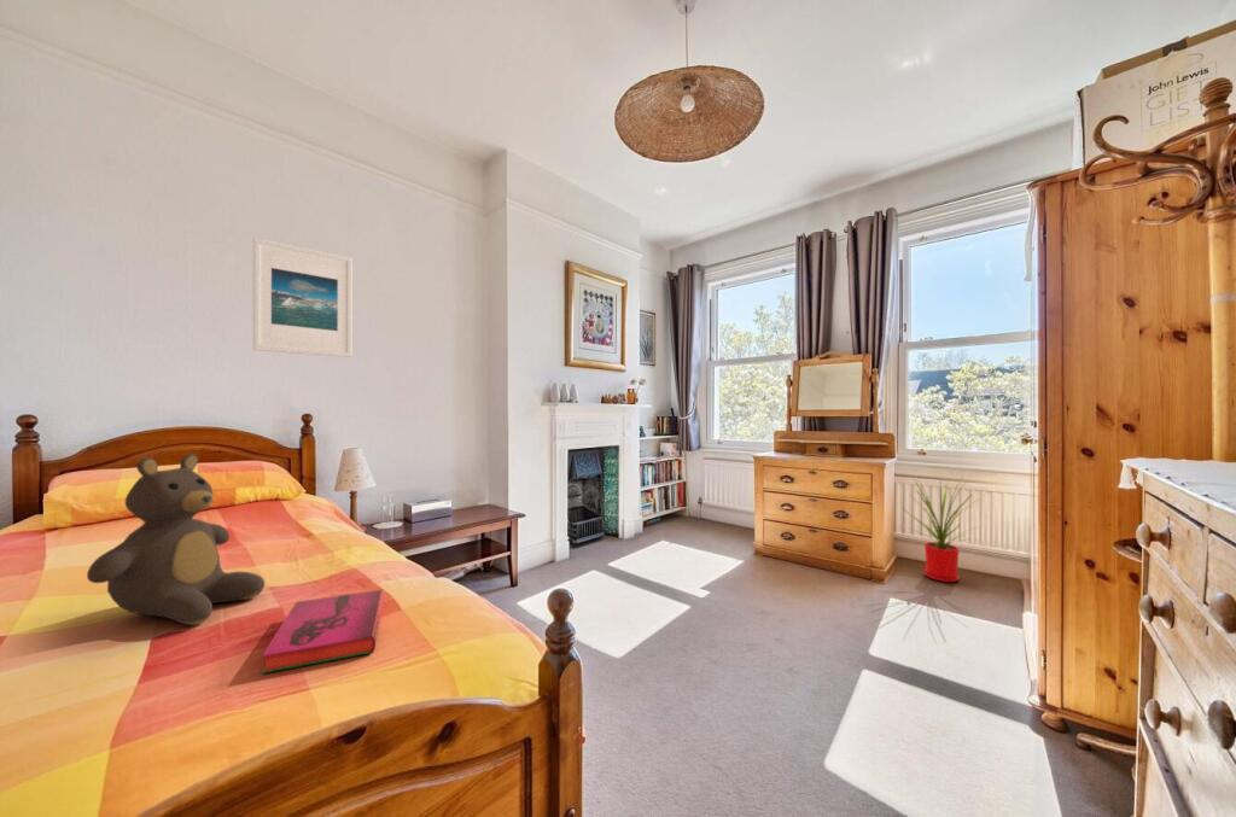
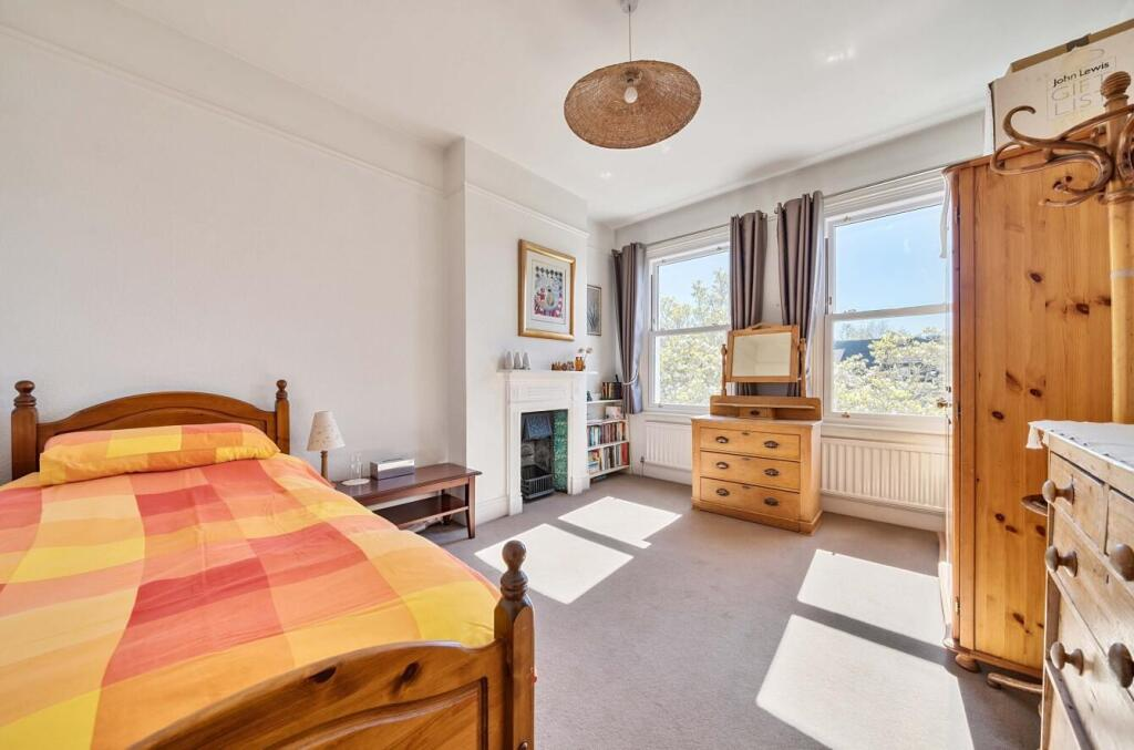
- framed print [252,237,354,358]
- teddy bear [86,453,266,626]
- hardback book [261,588,385,675]
- house plant [896,473,992,583]
